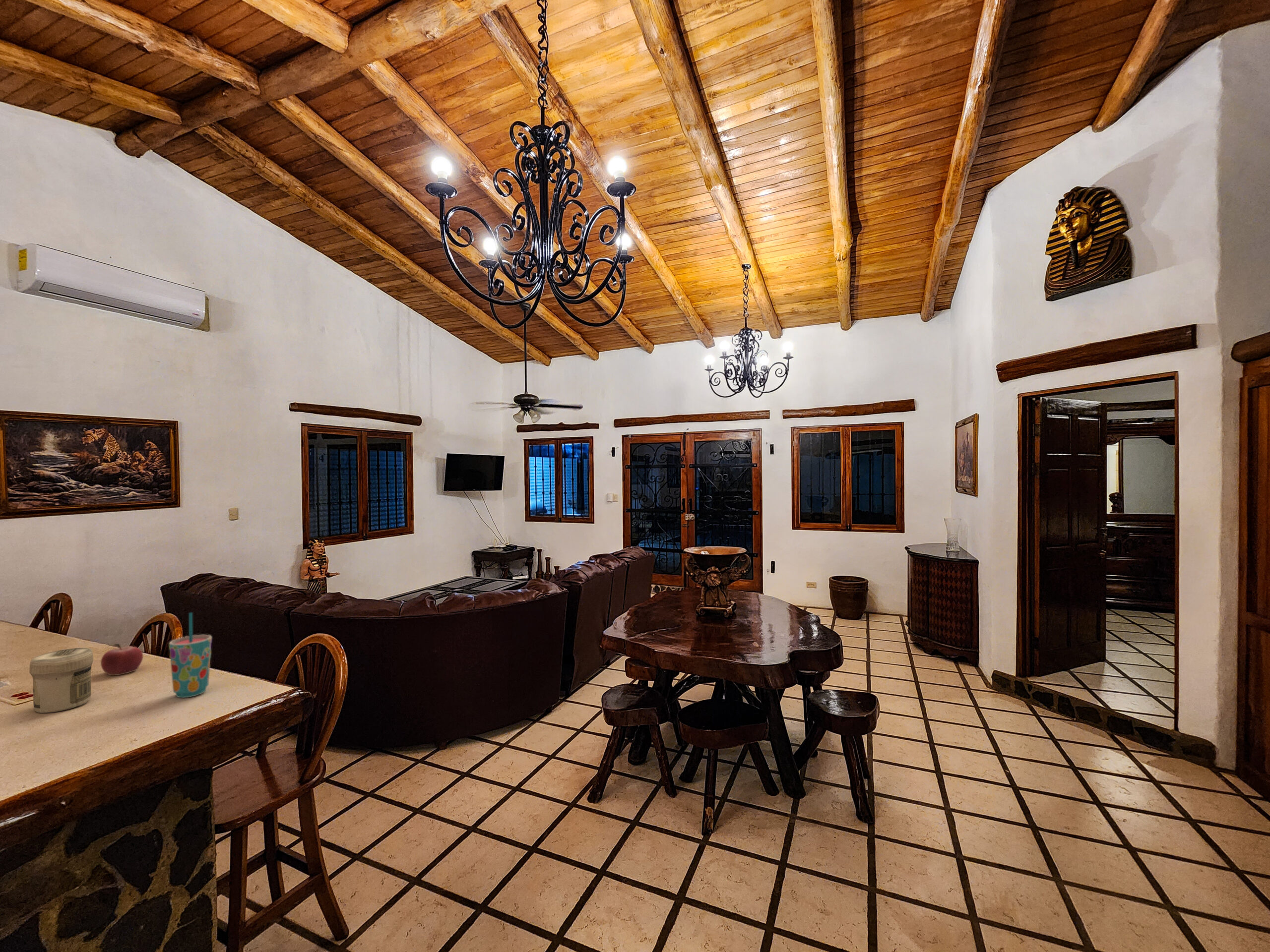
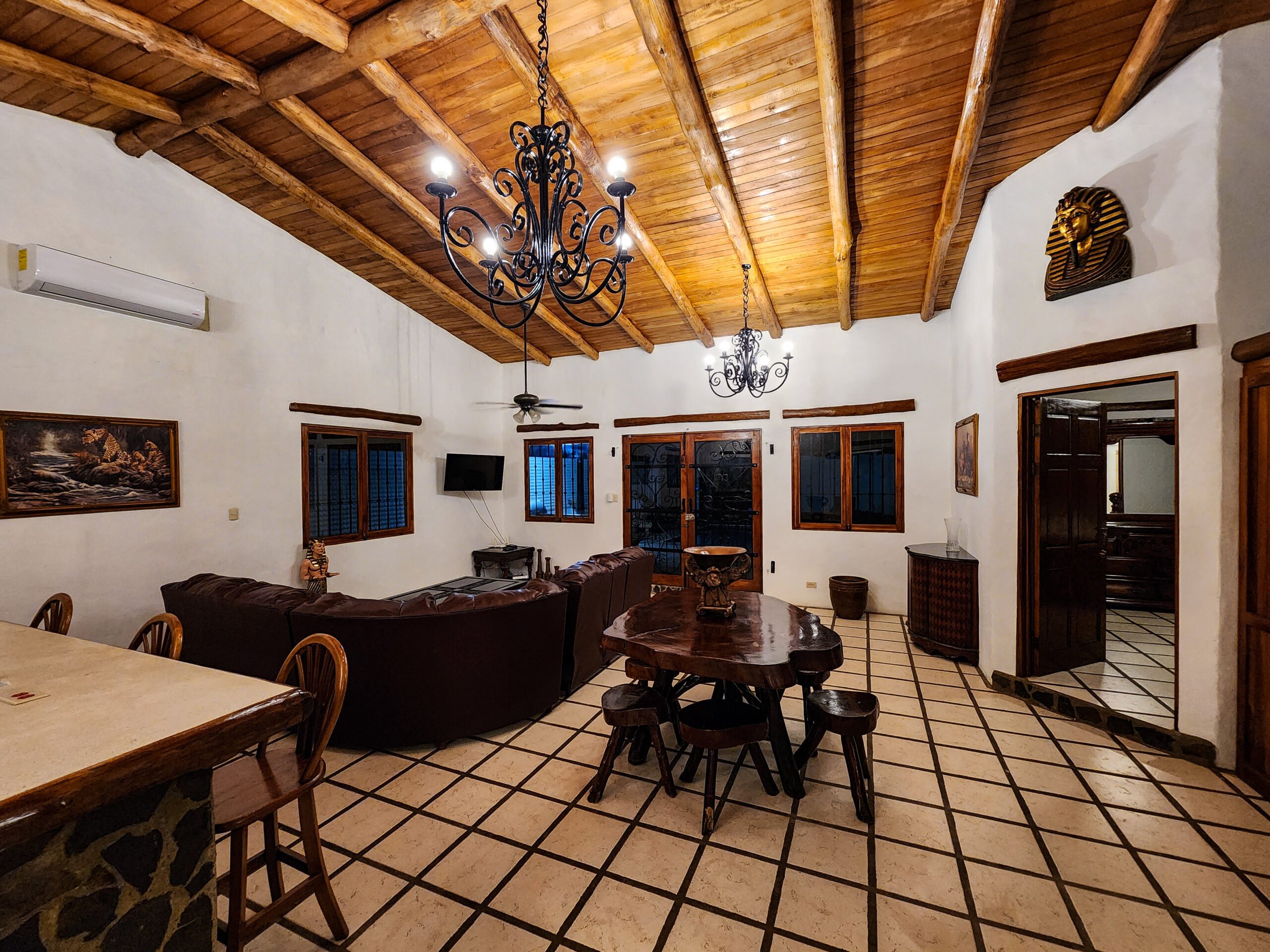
- jar [29,648,94,714]
- fruit [100,643,143,676]
- cup [169,612,212,699]
